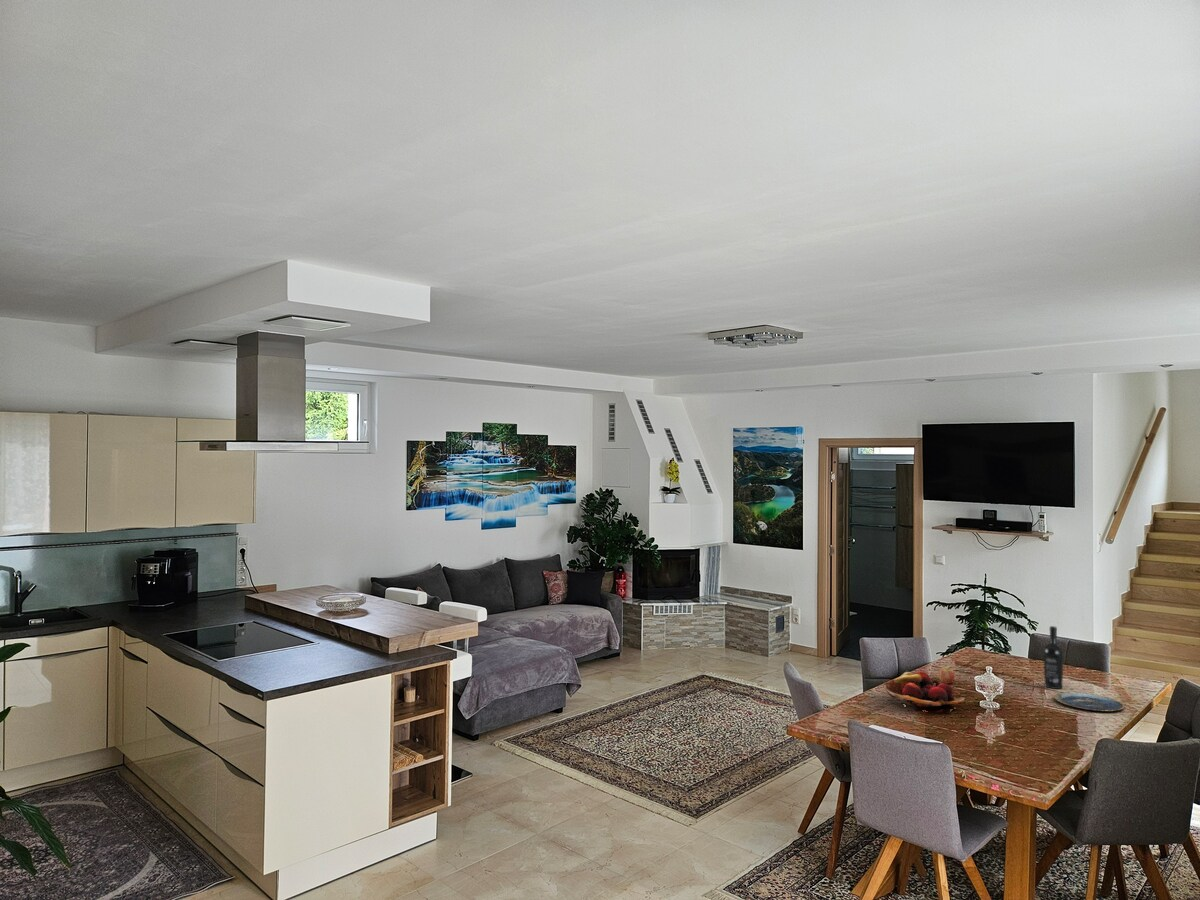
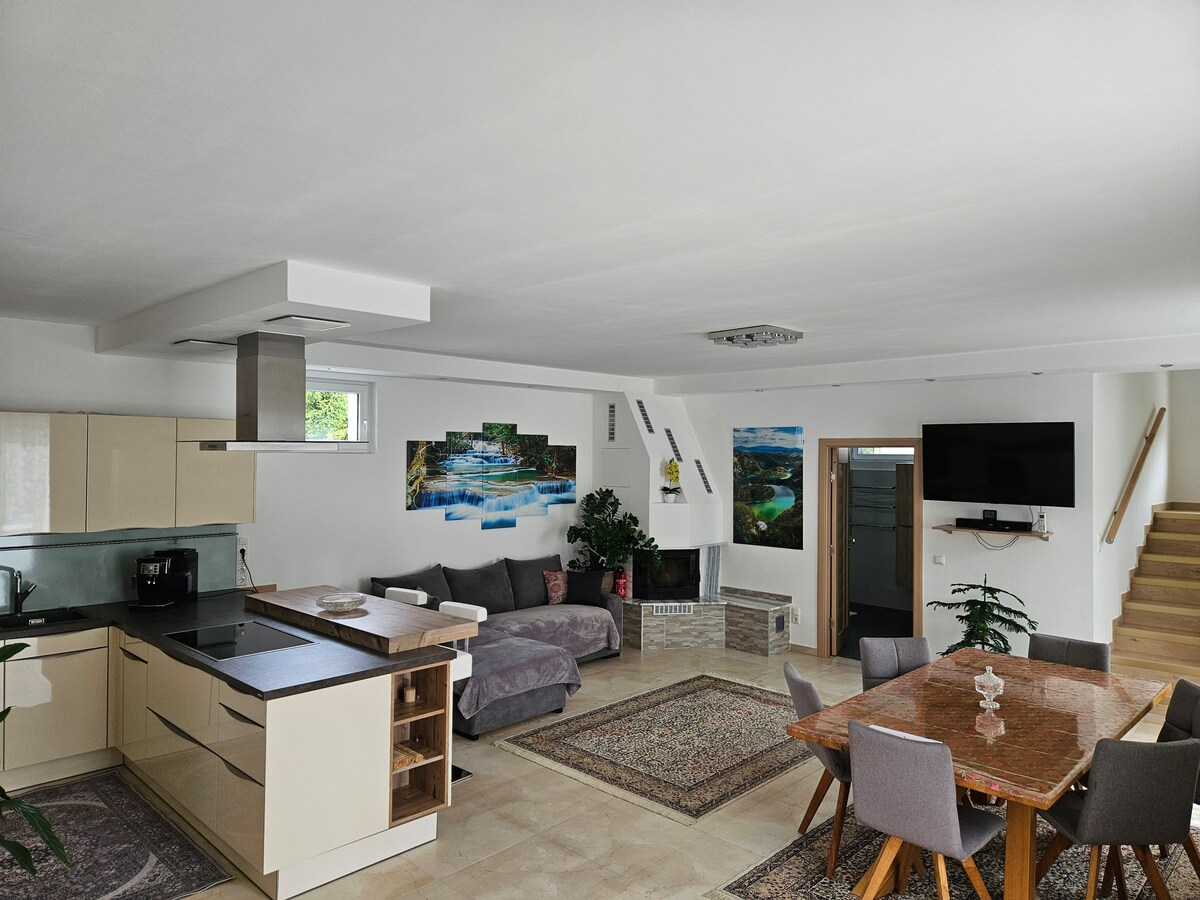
- plate [1053,691,1125,712]
- wine bottle [1043,625,1064,690]
- fruit basket [882,670,965,714]
- fruit [937,666,956,684]
